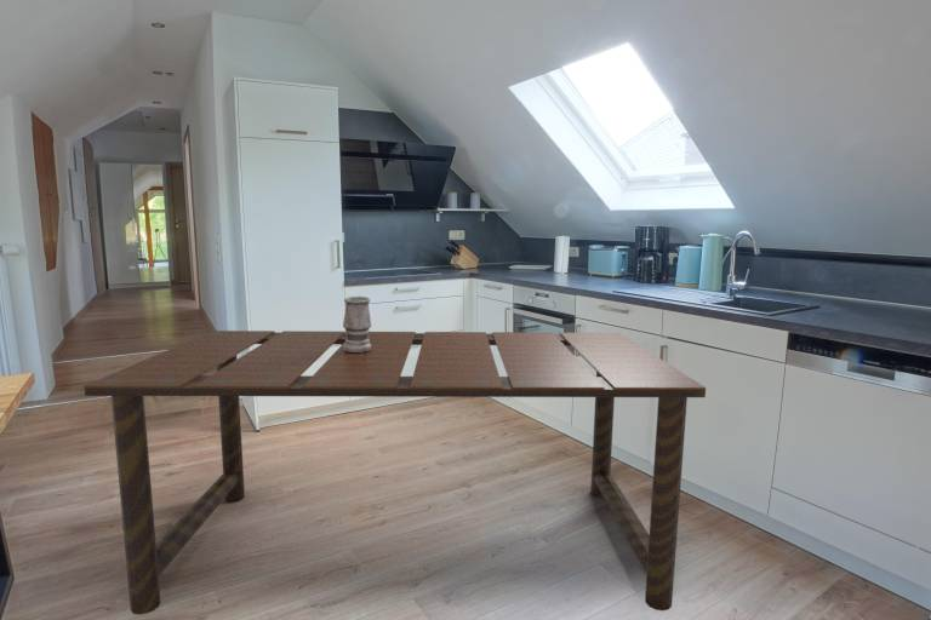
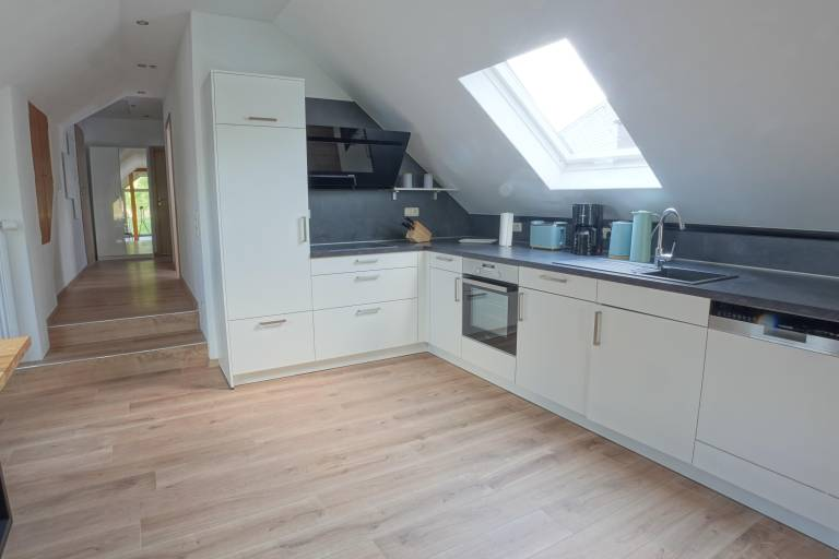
- vase [342,295,372,352]
- dining table [84,329,707,616]
